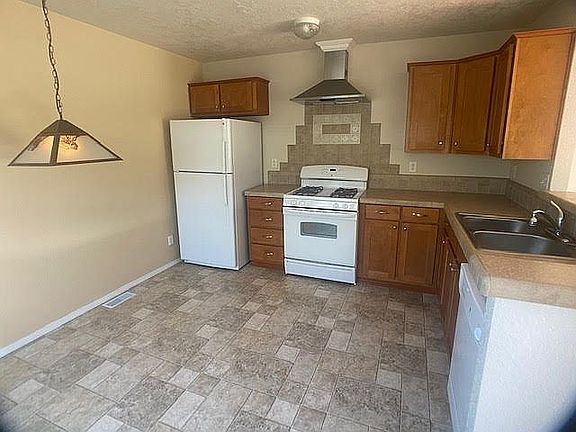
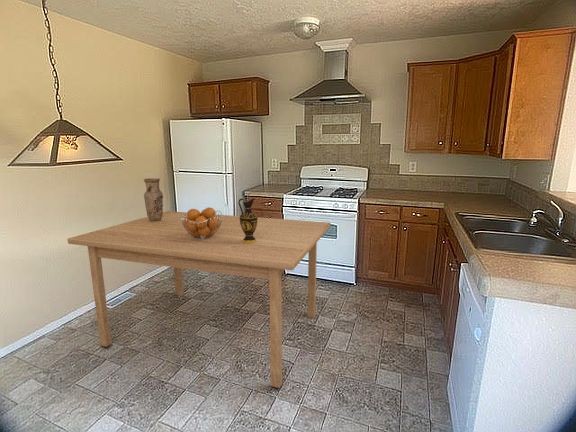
+ pitcher [237,196,258,244]
+ fruit basket [181,206,223,240]
+ vase [143,177,164,222]
+ table [66,210,331,390]
